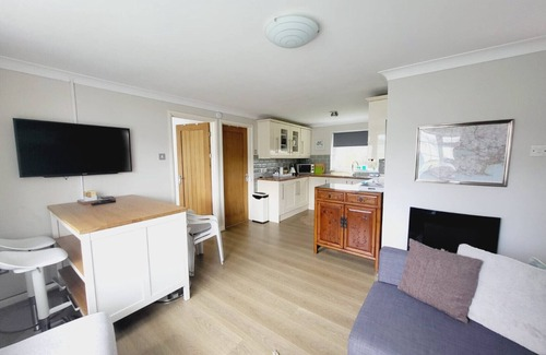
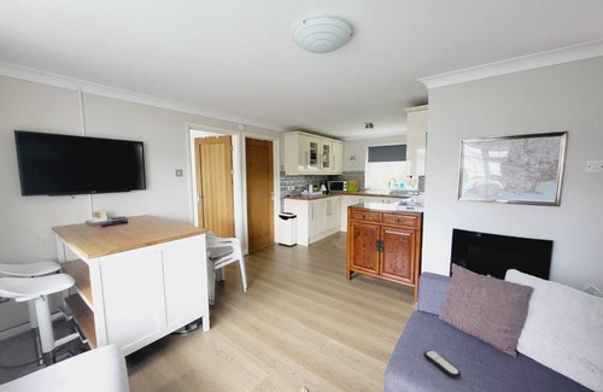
+ remote control [423,349,462,379]
